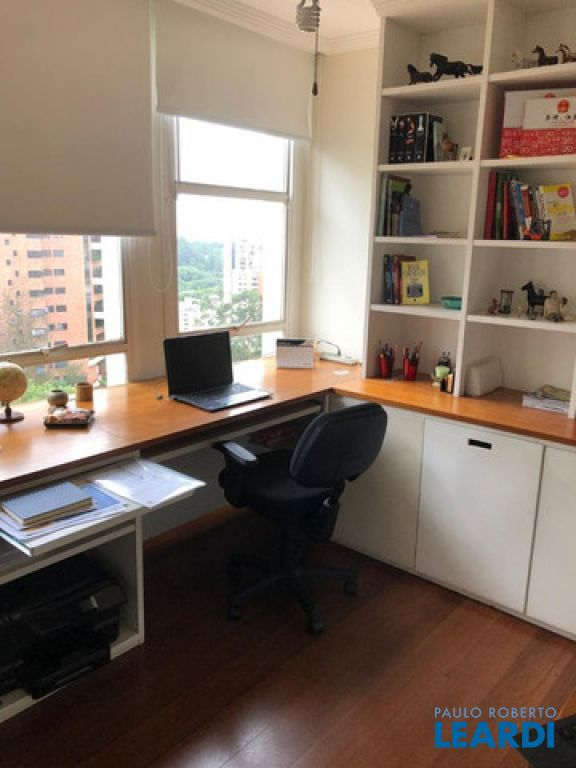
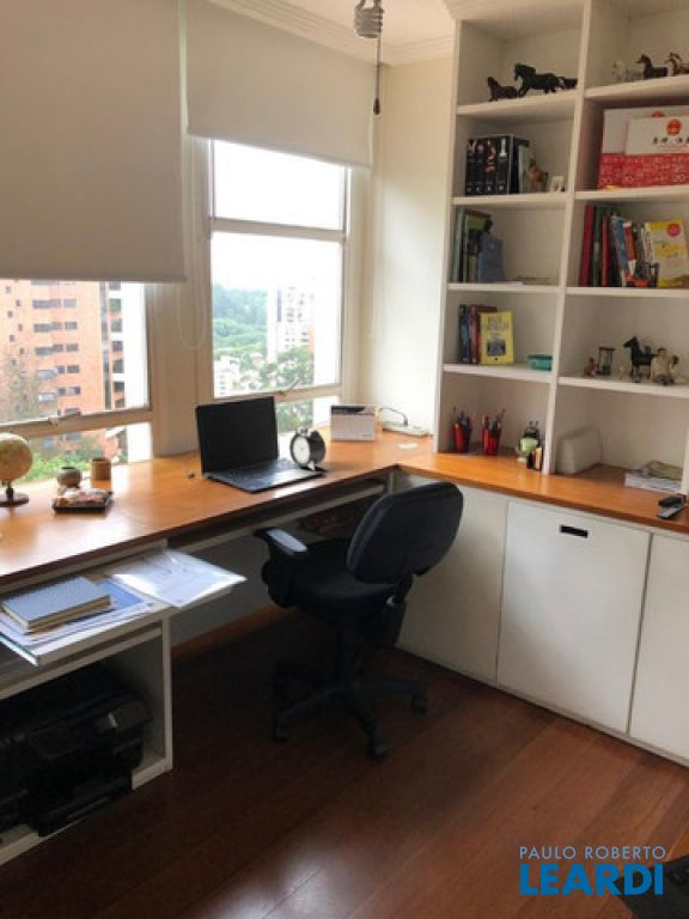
+ alarm clock [288,426,328,471]
+ stapler [654,492,688,519]
